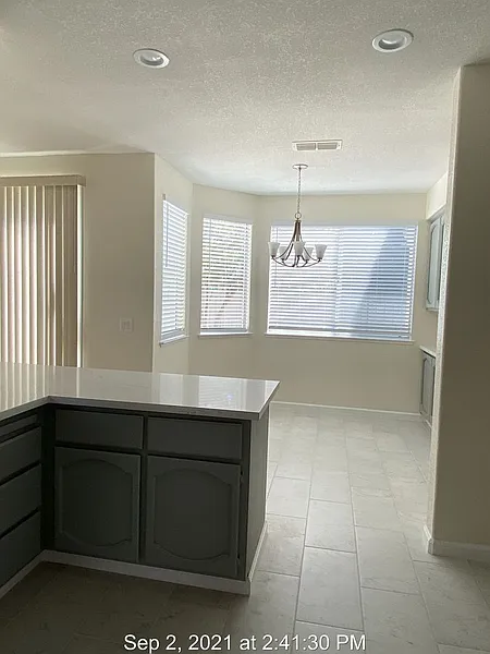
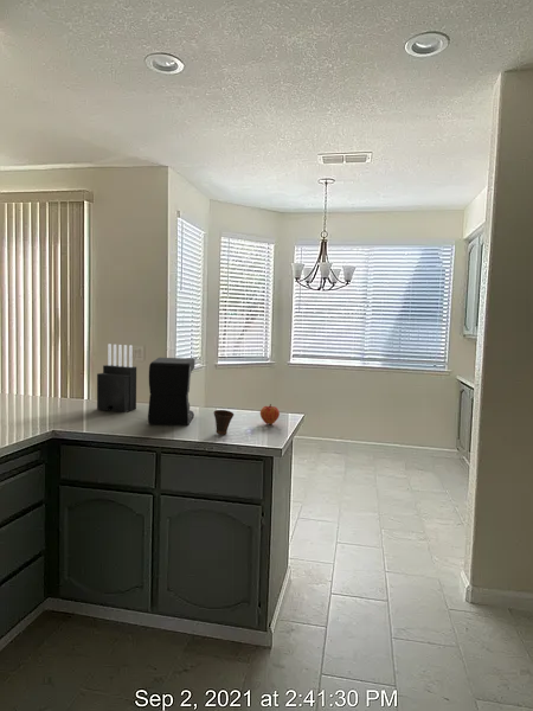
+ fruit [259,403,281,425]
+ coffee maker [147,357,197,425]
+ cup [213,409,235,436]
+ knife block [96,342,137,414]
